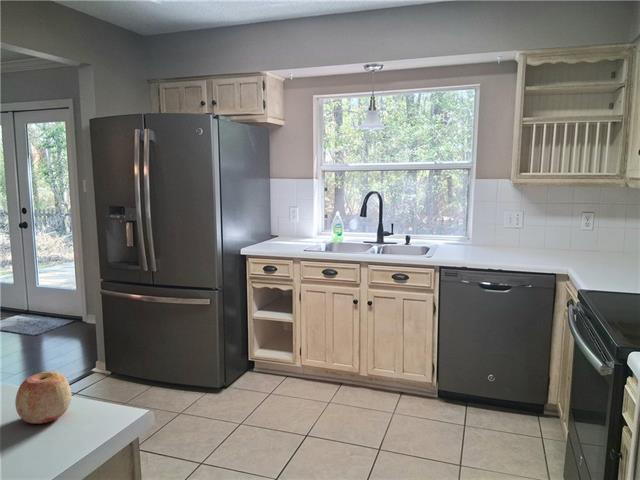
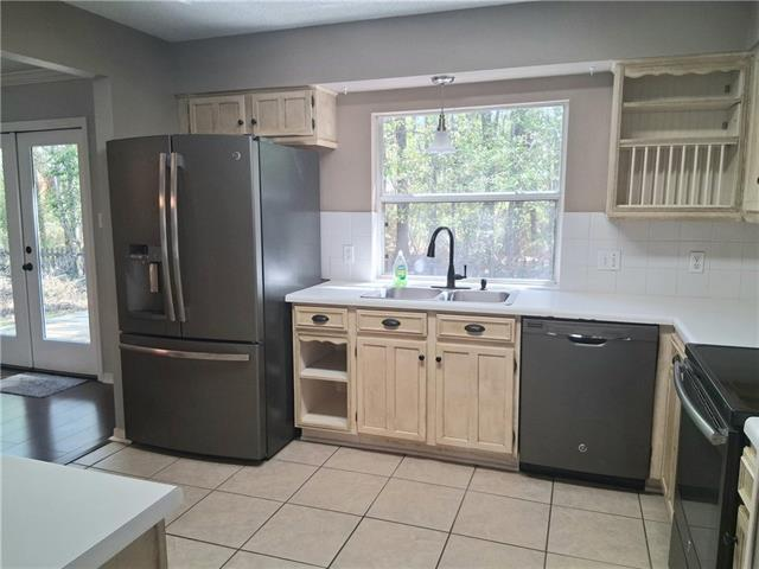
- apple [14,370,72,425]
